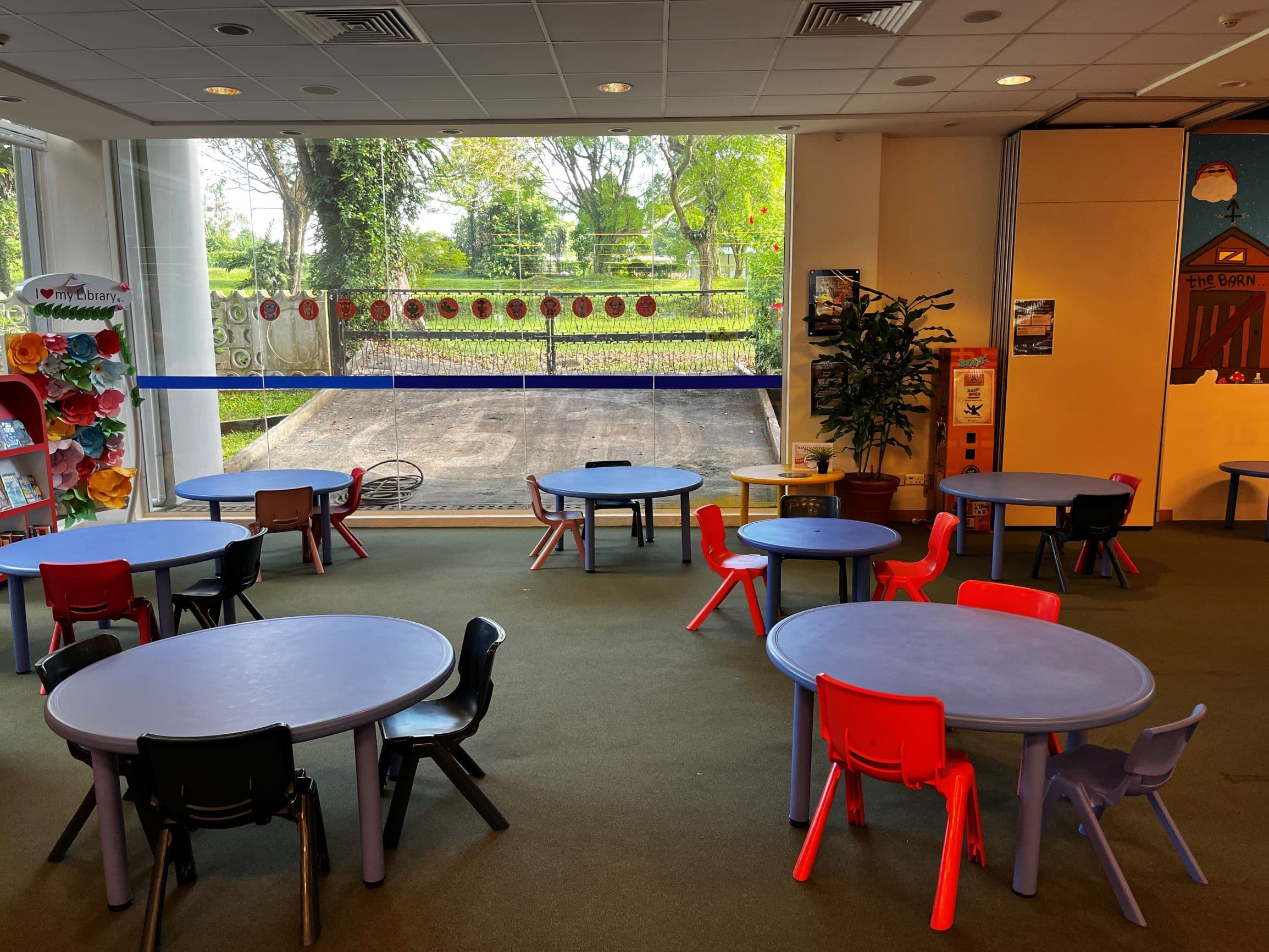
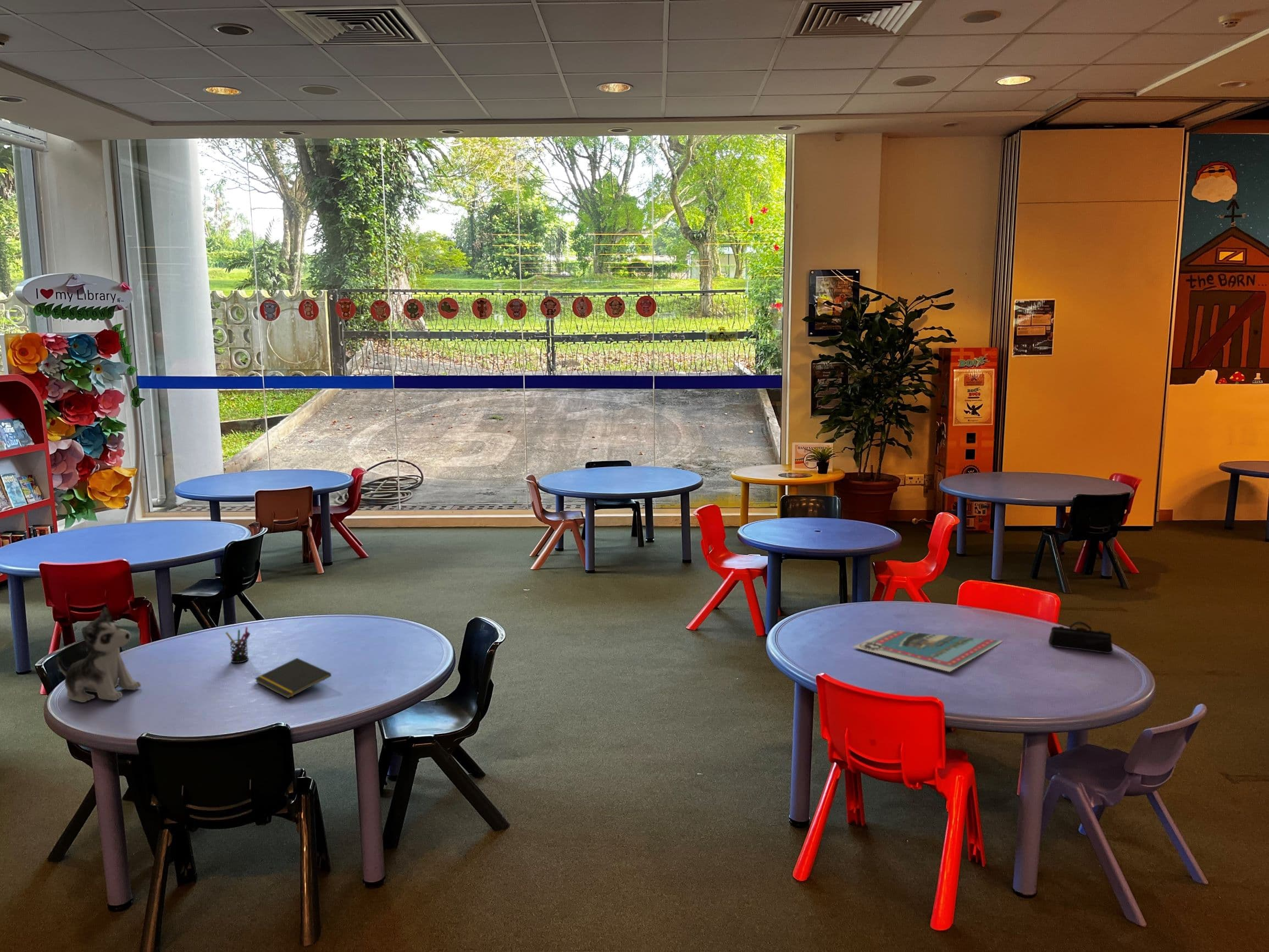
+ pencil case [1048,621,1113,654]
+ pen holder [225,627,251,663]
+ notepad [254,657,332,699]
+ plush toy [57,606,142,703]
+ postcard [852,629,1004,672]
